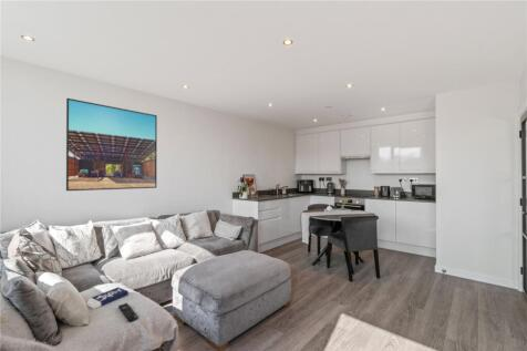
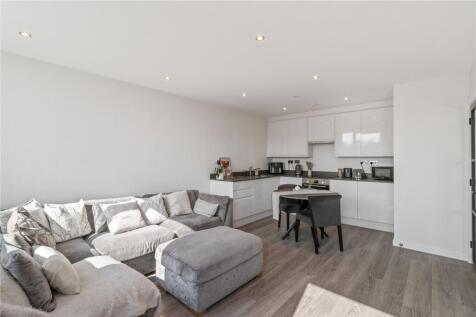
- book [85,286,130,310]
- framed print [65,97,158,192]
- remote control [117,302,140,322]
